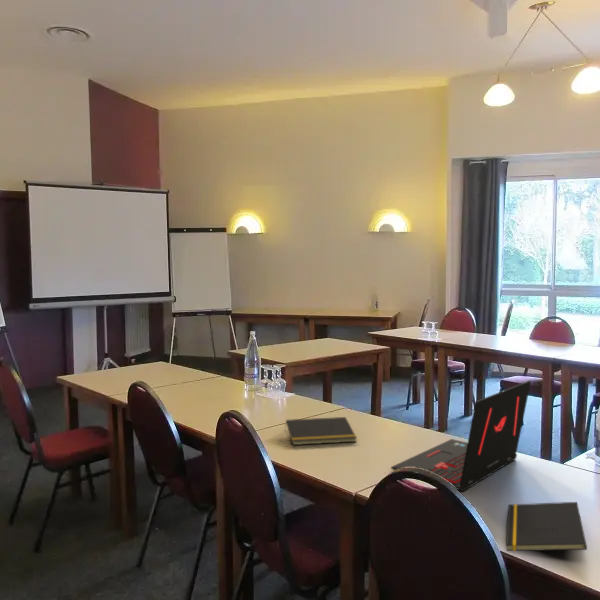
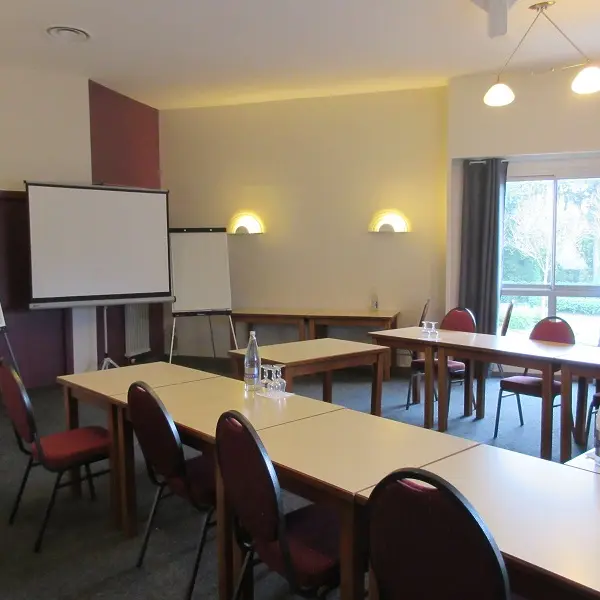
- notepad [283,416,358,446]
- notepad [505,501,588,552]
- laptop [390,379,532,492]
